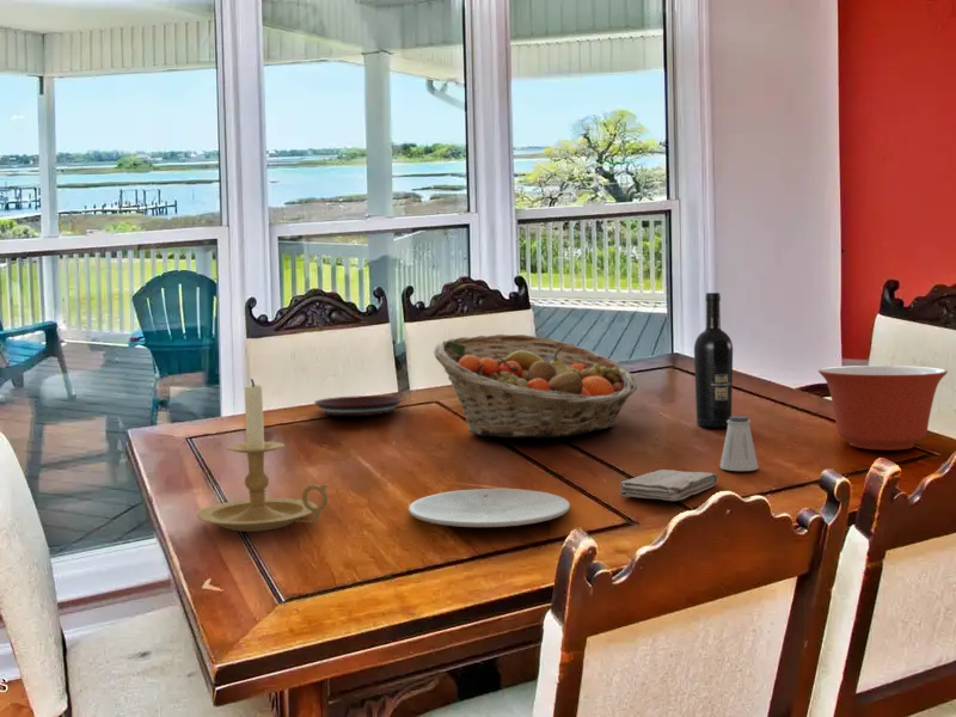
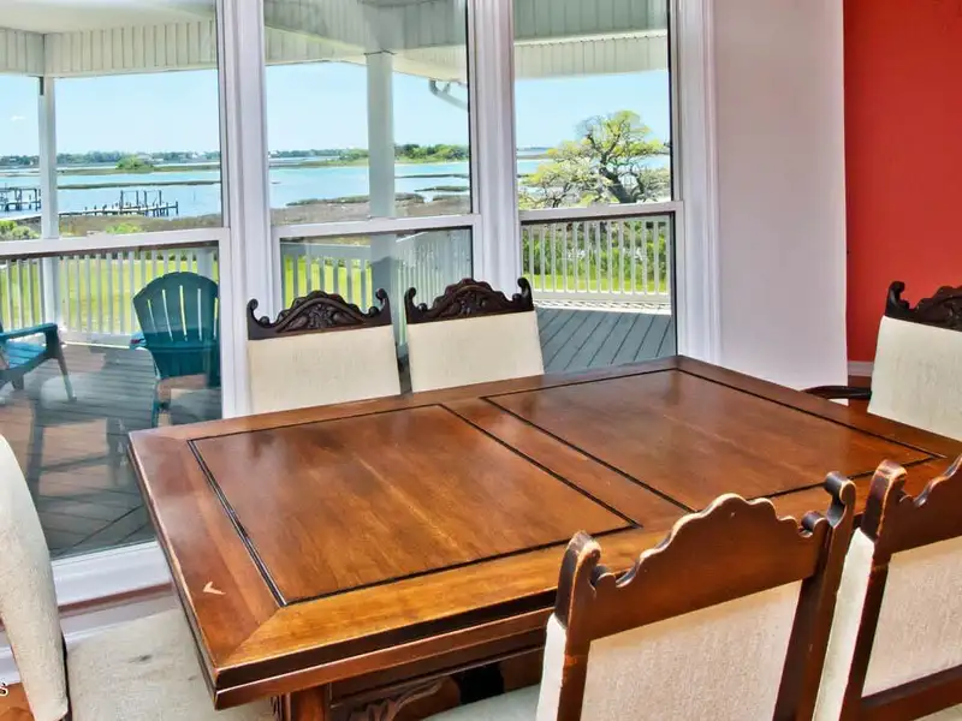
- candle holder [196,378,330,533]
- wine bottle [693,292,734,428]
- fruit basket [433,333,638,439]
- mixing bowl [817,364,949,452]
- saltshaker [718,415,760,472]
- washcloth [619,468,719,502]
- plate [313,394,404,417]
- plate [407,488,571,528]
